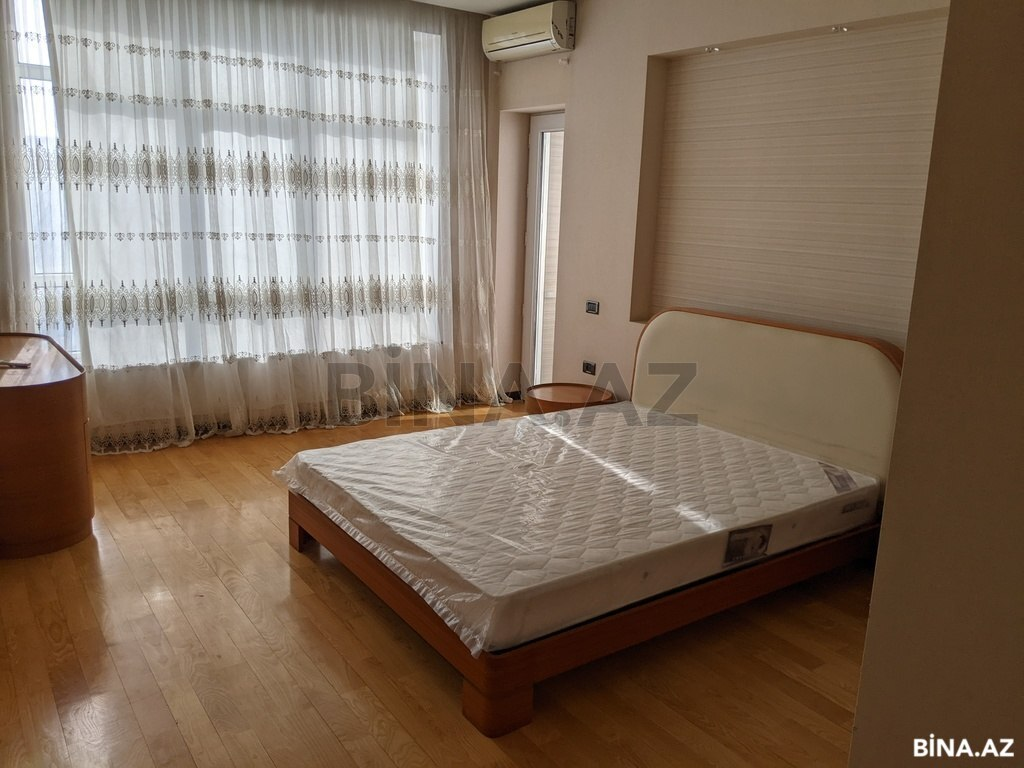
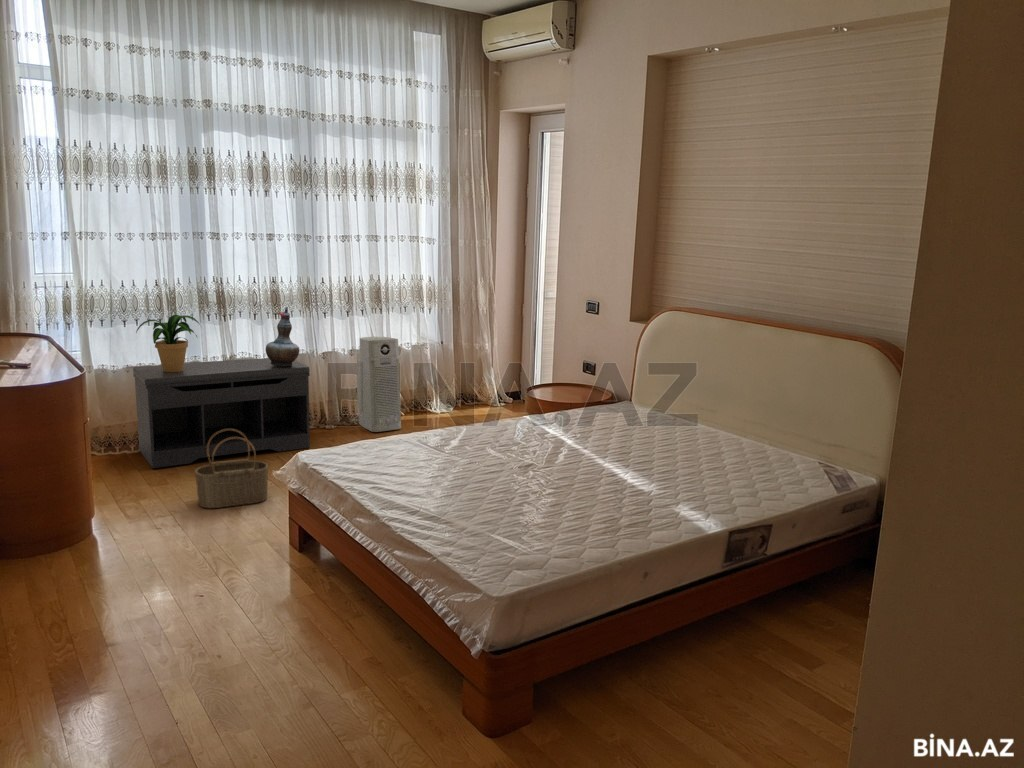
+ wicker basket [194,429,269,509]
+ bench [132,357,311,469]
+ air purifier [356,336,402,433]
+ decorative vase [265,306,300,367]
+ potted plant [135,314,203,372]
